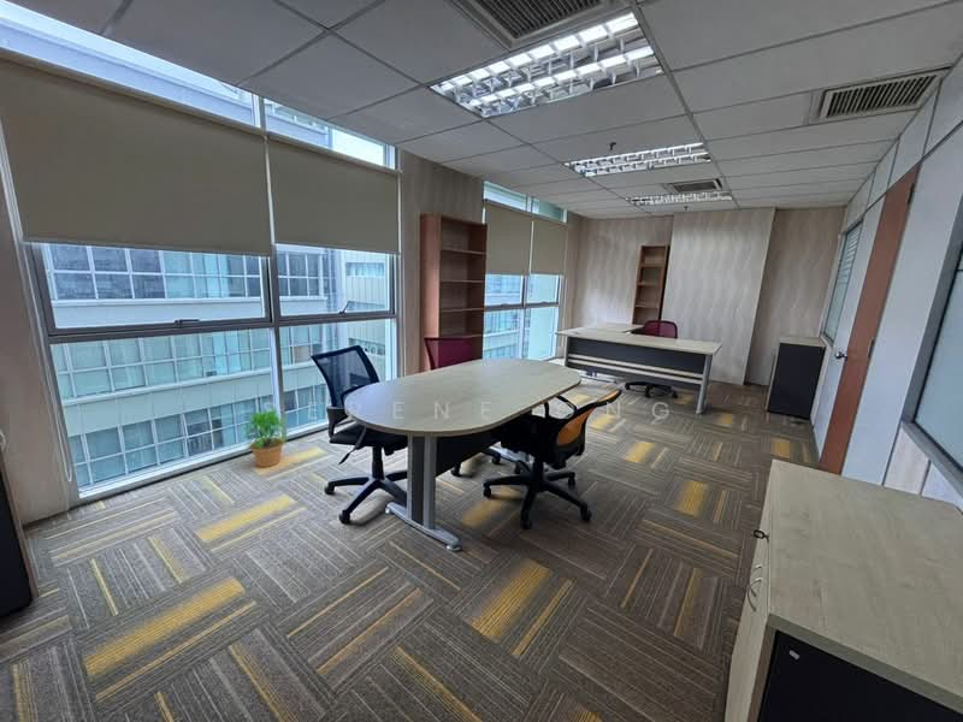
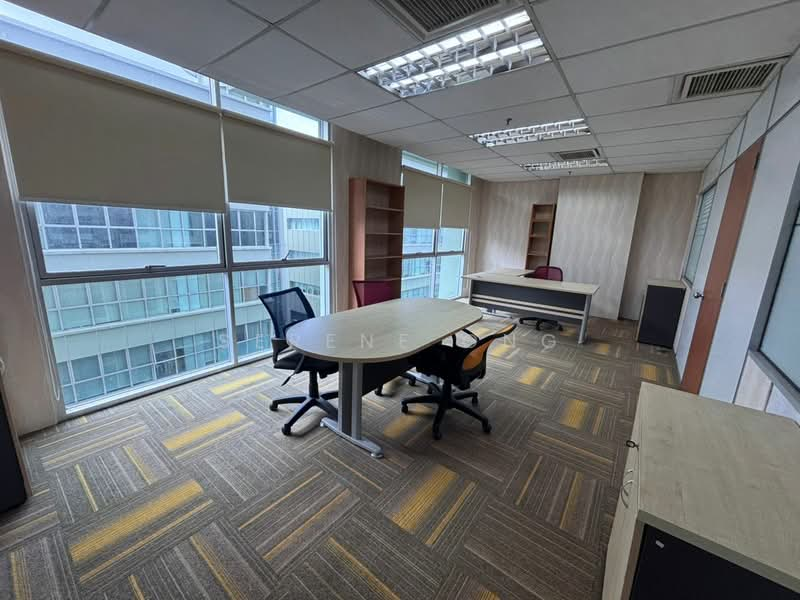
- potted plant [238,408,291,468]
